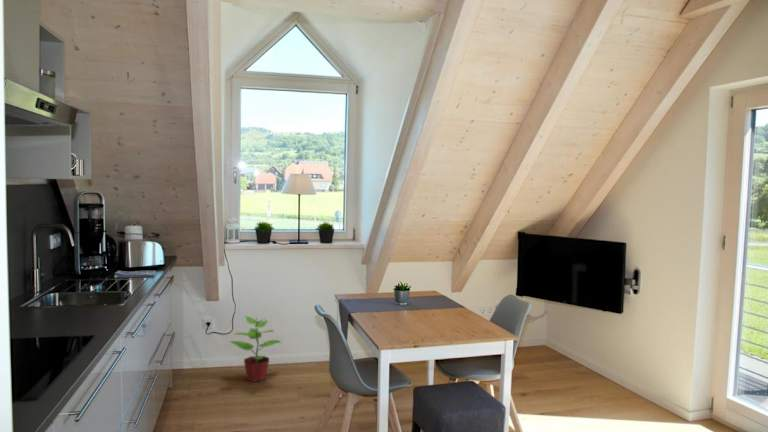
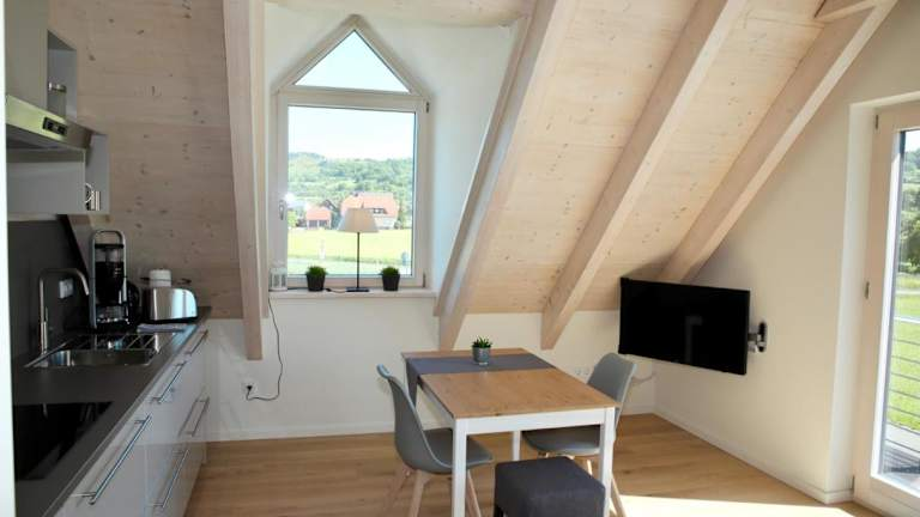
- potted plant [229,315,282,383]
